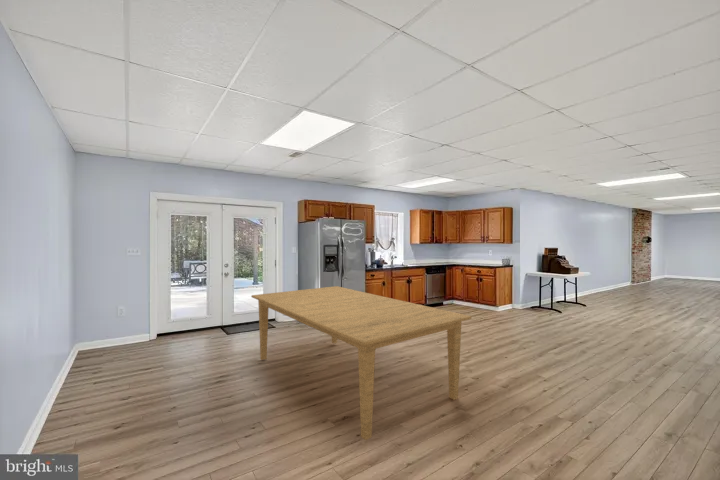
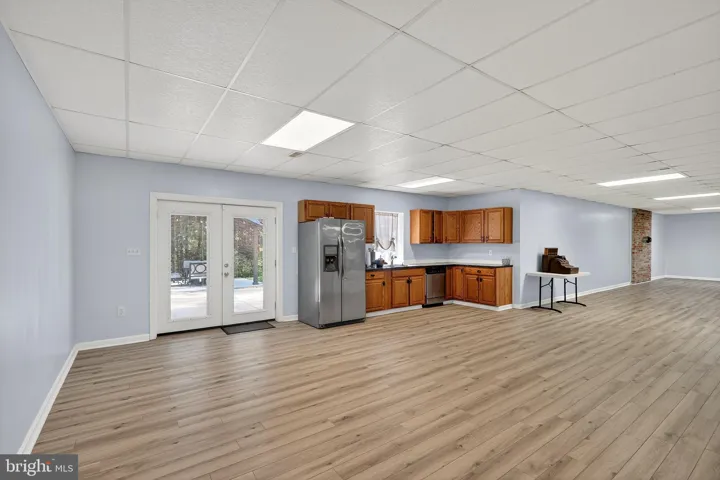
- dining table [250,285,473,441]
